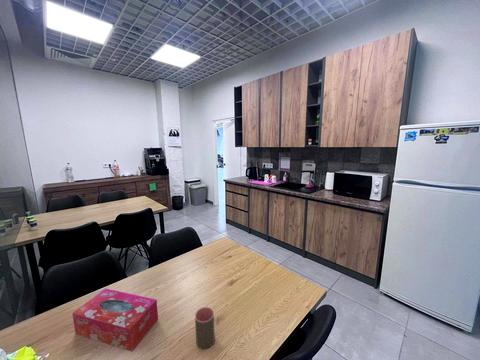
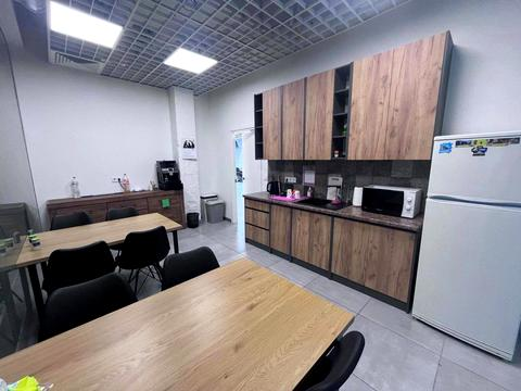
- tissue box [71,287,159,352]
- cup [194,306,216,350]
